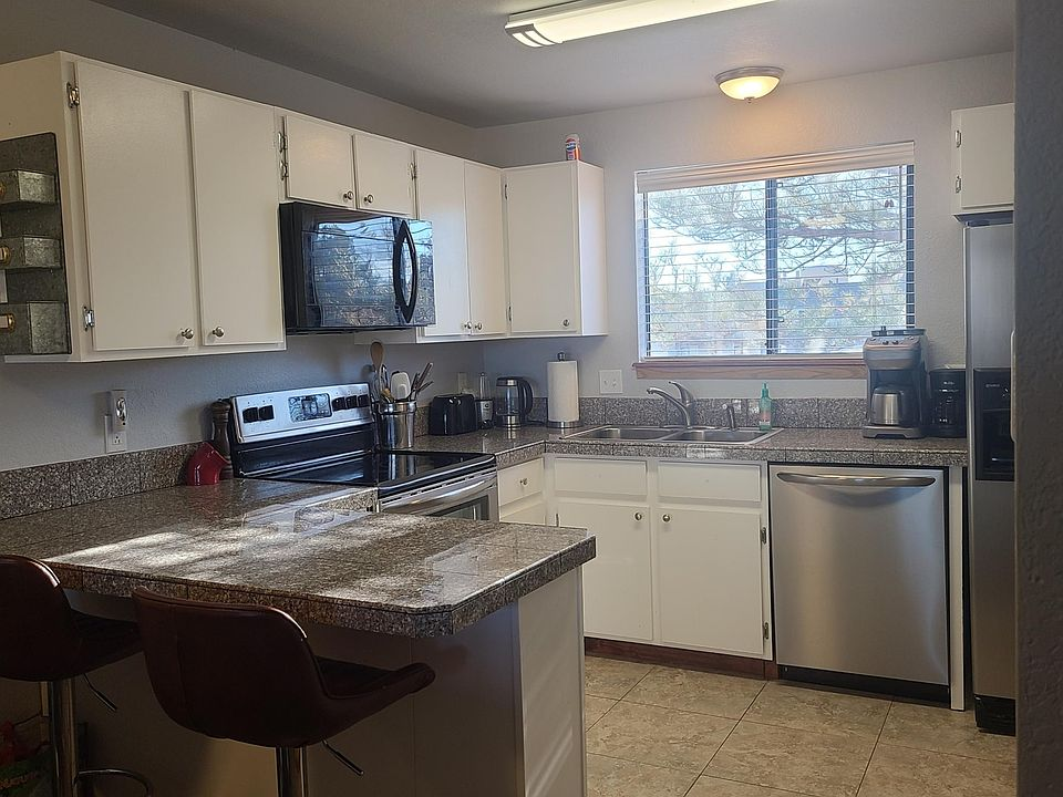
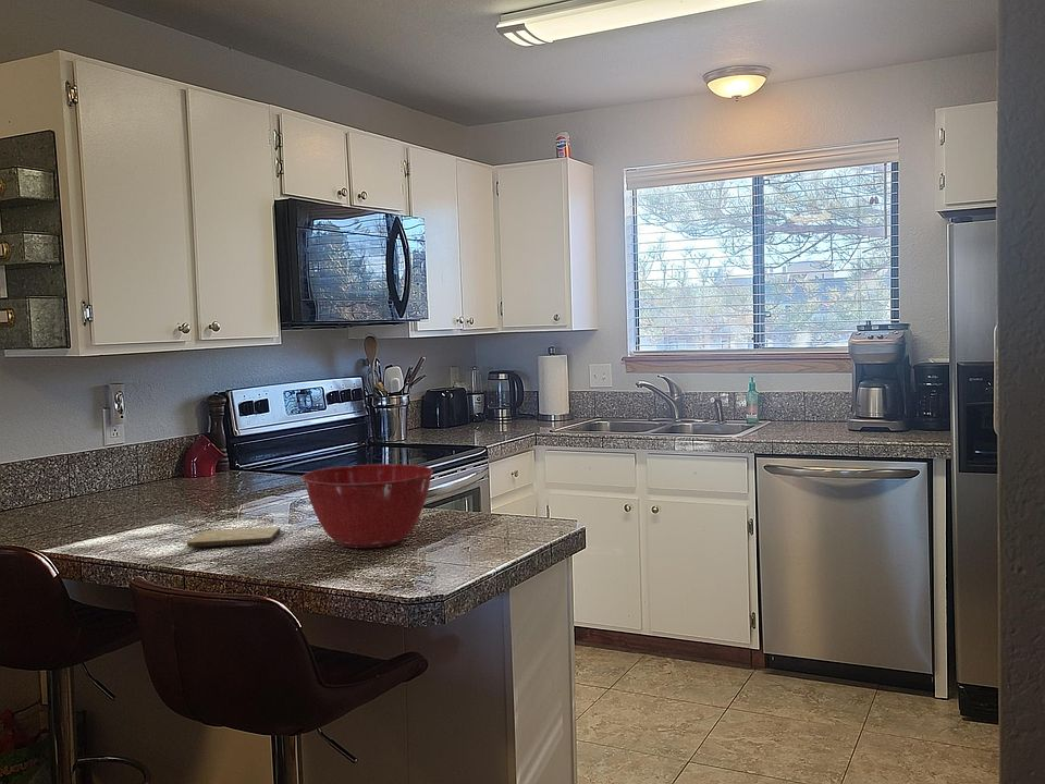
+ mixing bowl [302,463,434,549]
+ cutting board [186,526,282,549]
